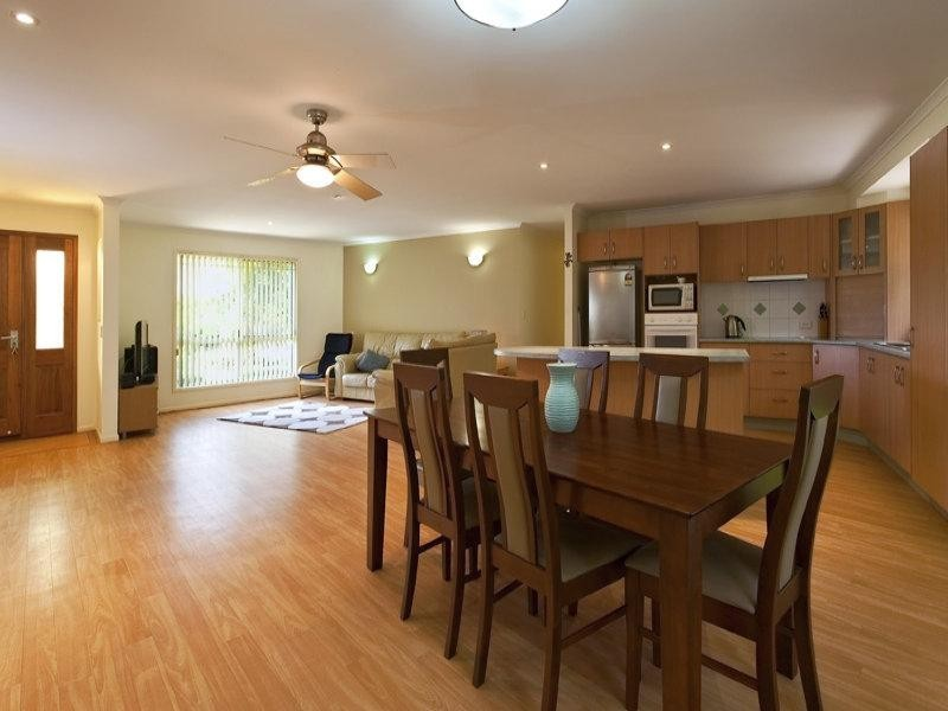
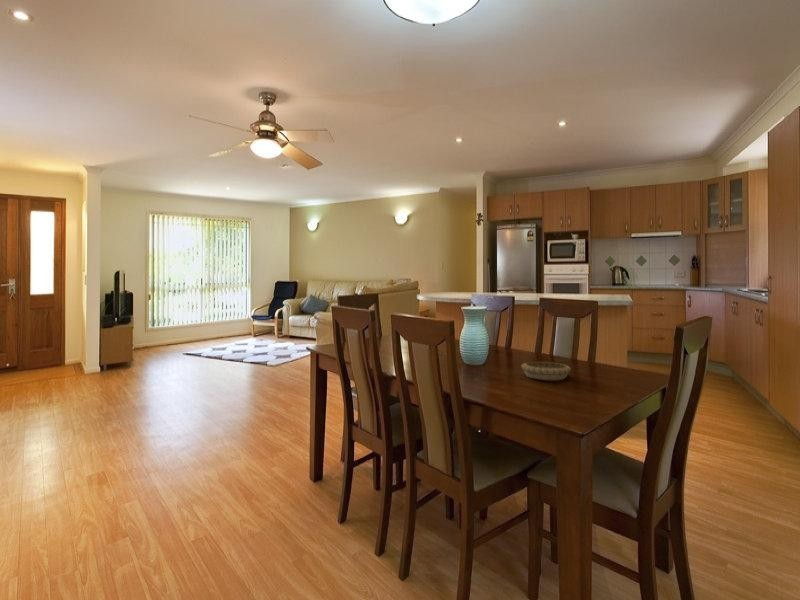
+ decorative bowl [520,361,572,381]
